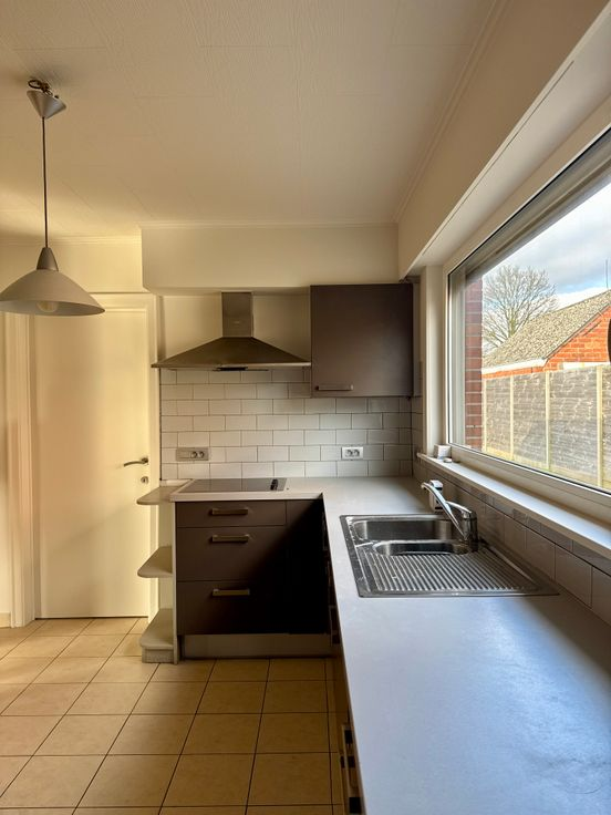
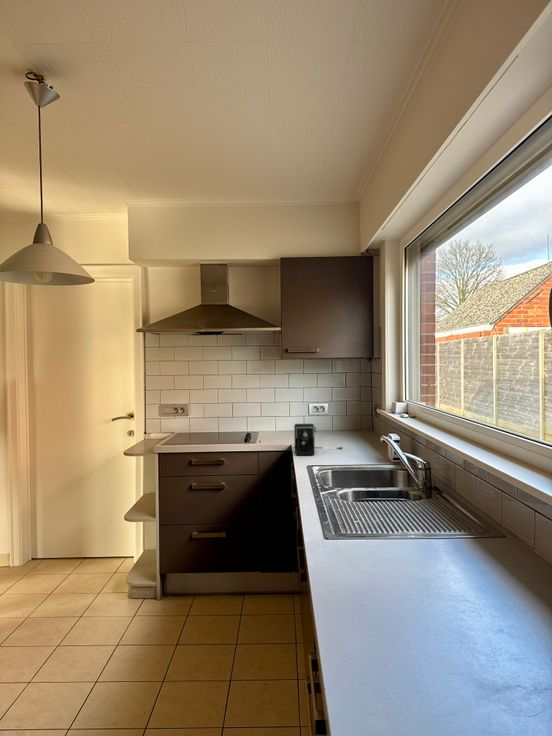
+ coffee maker [293,423,343,456]
